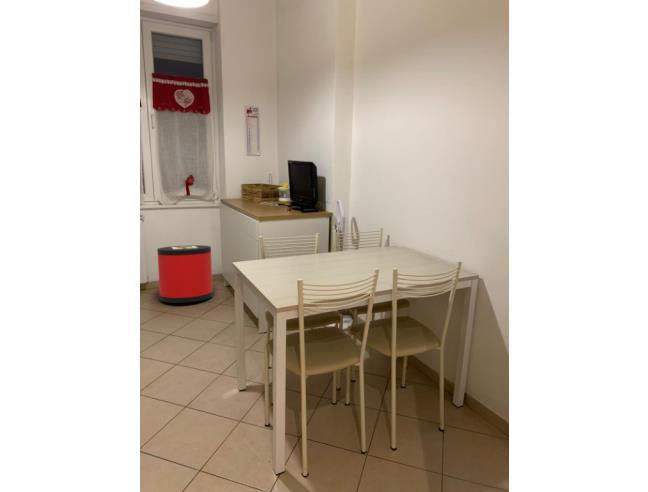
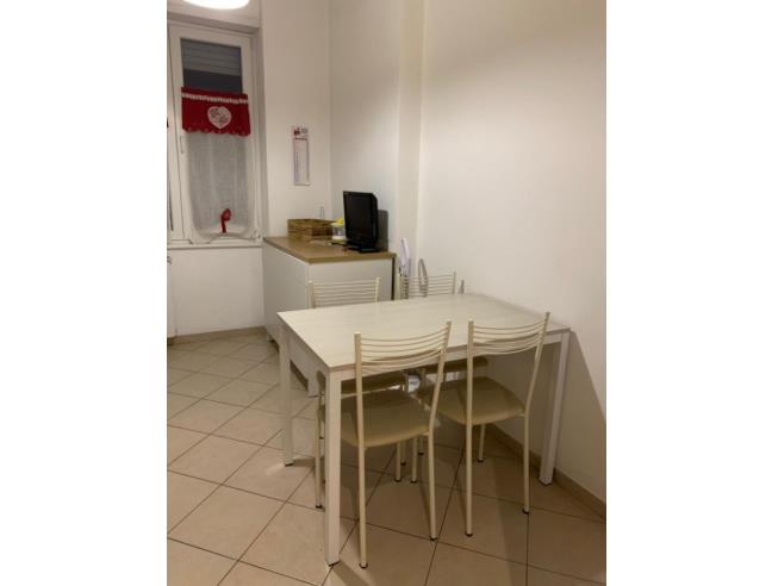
- trash can [156,244,214,304]
